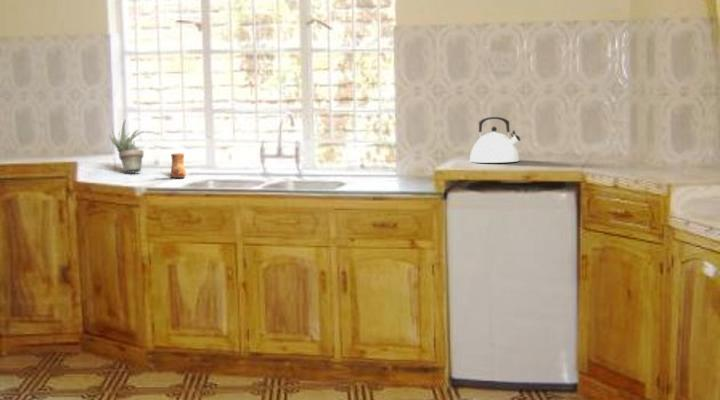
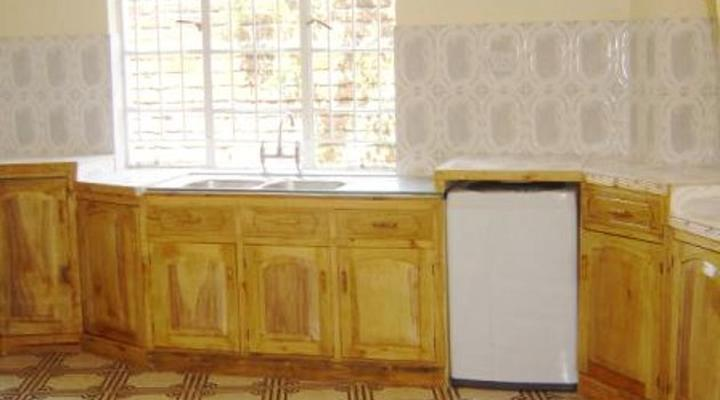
- cup [169,152,187,179]
- kettle [469,116,521,164]
- succulent plant [108,119,145,174]
